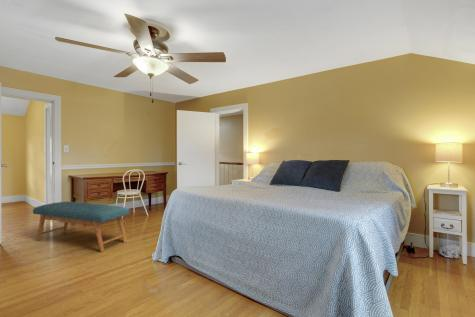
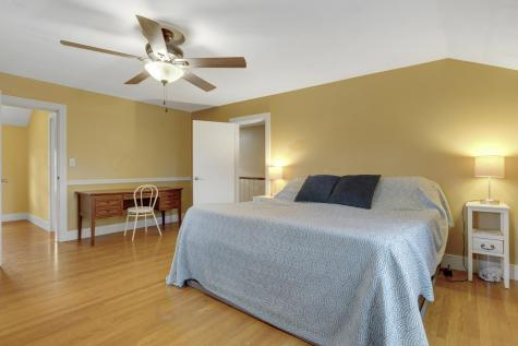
- bench [32,201,131,253]
